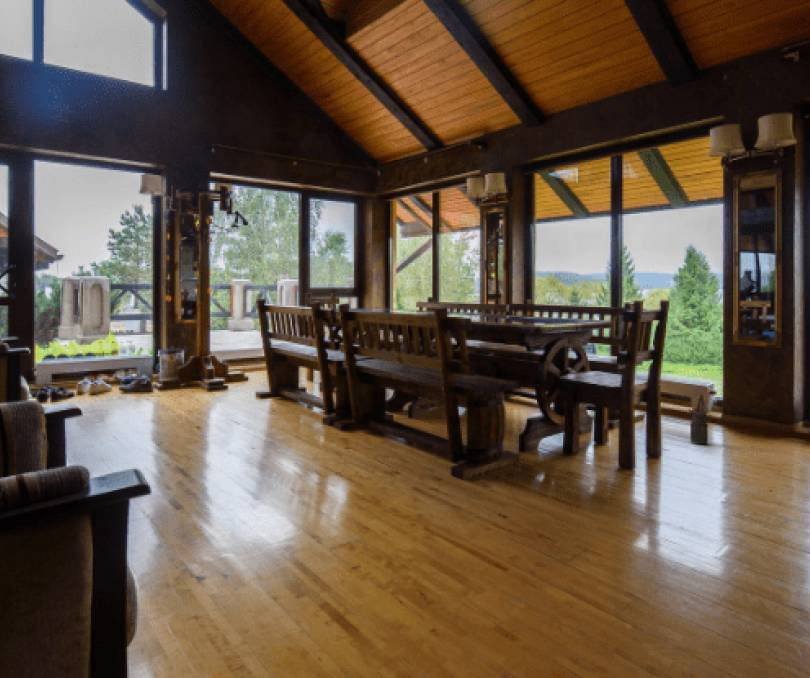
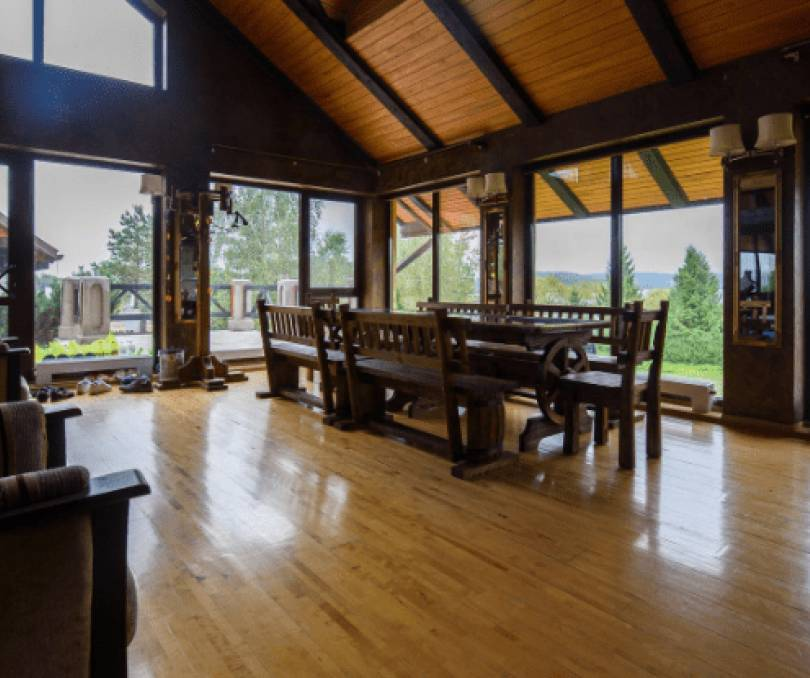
- lantern [687,392,712,445]
